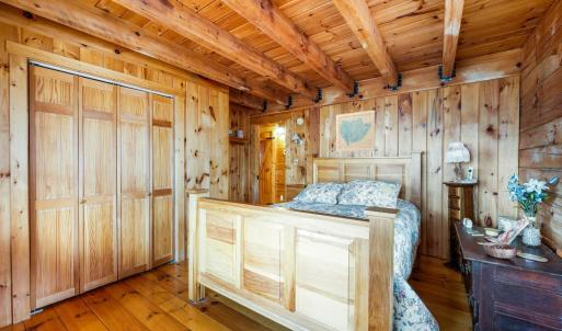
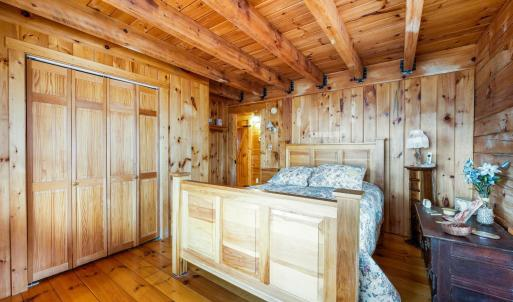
- wall art [335,110,376,153]
